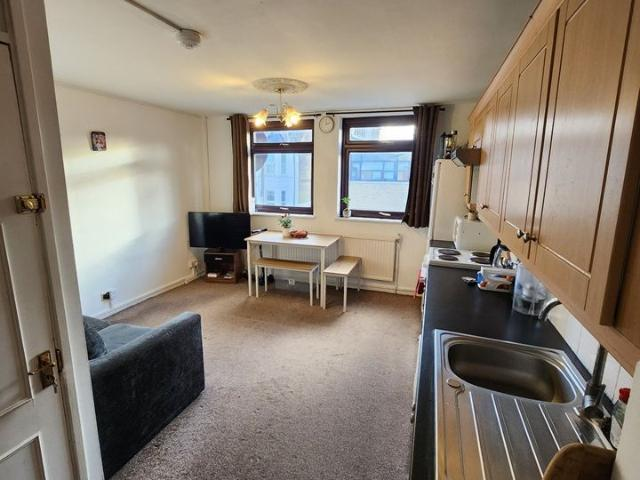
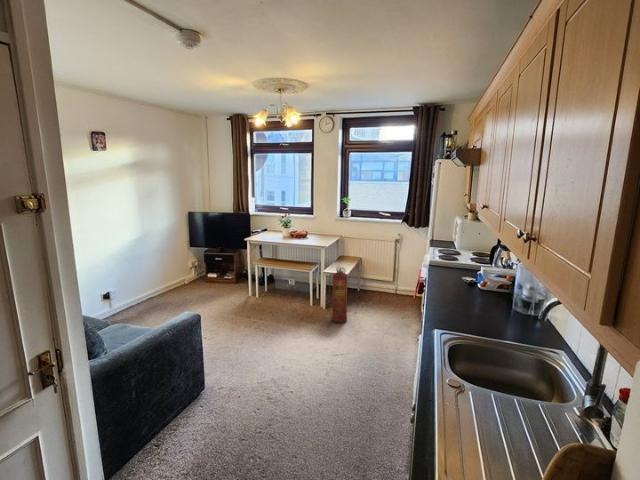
+ fire extinguisher [328,266,349,324]
